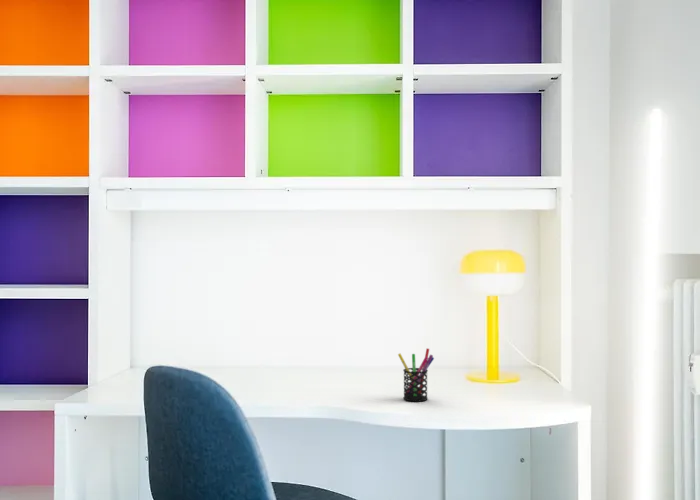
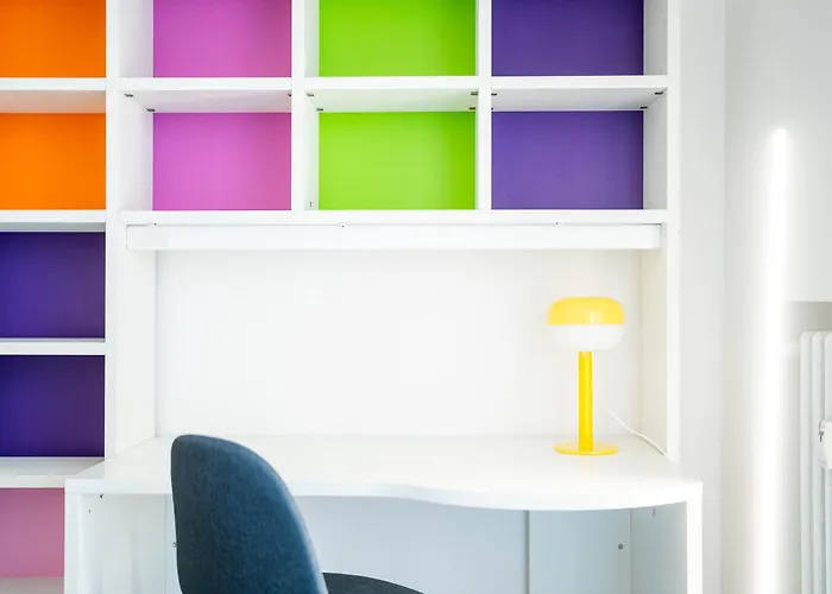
- pen holder [397,347,435,402]
